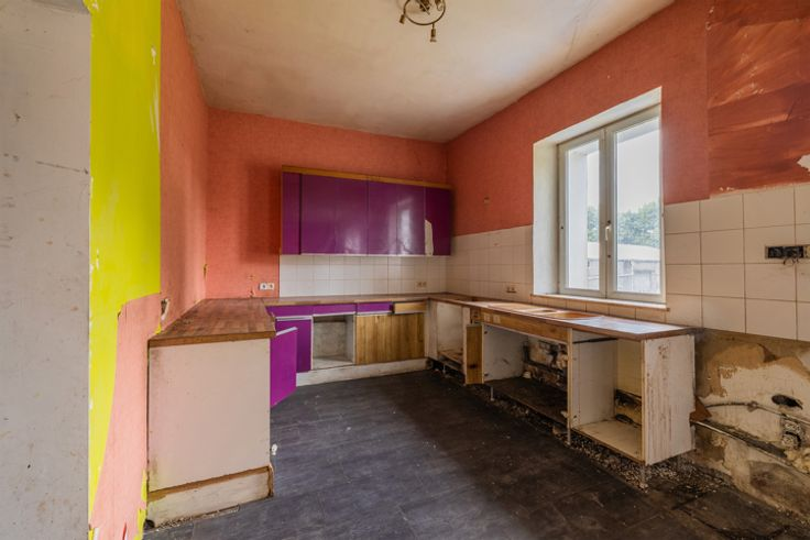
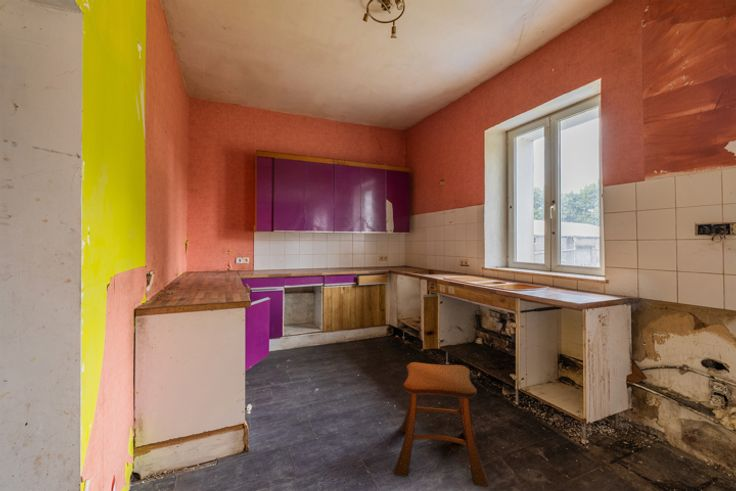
+ stool [393,361,490,488]
